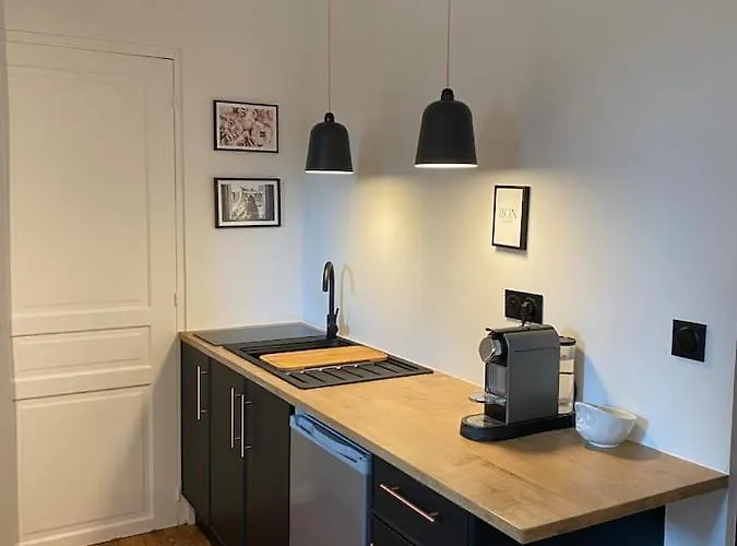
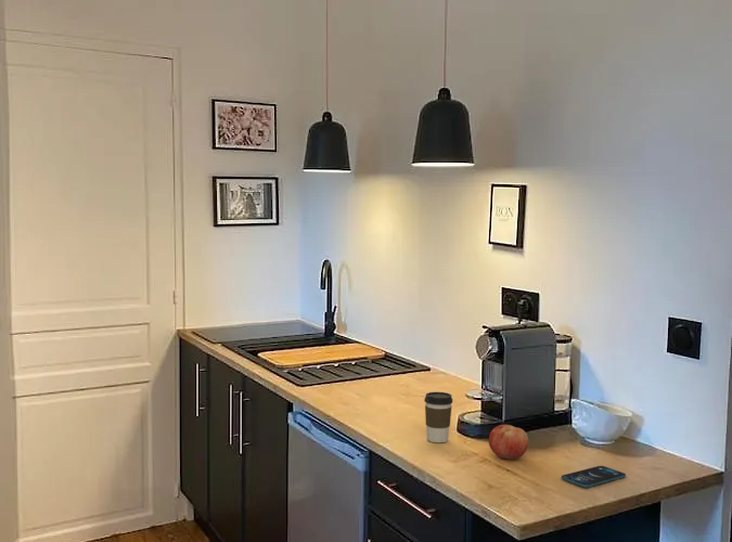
+ coffee cup [423,391,453,443]
+ smartphone [561,465,627,488]
+ fruit [488,424,529,461]
